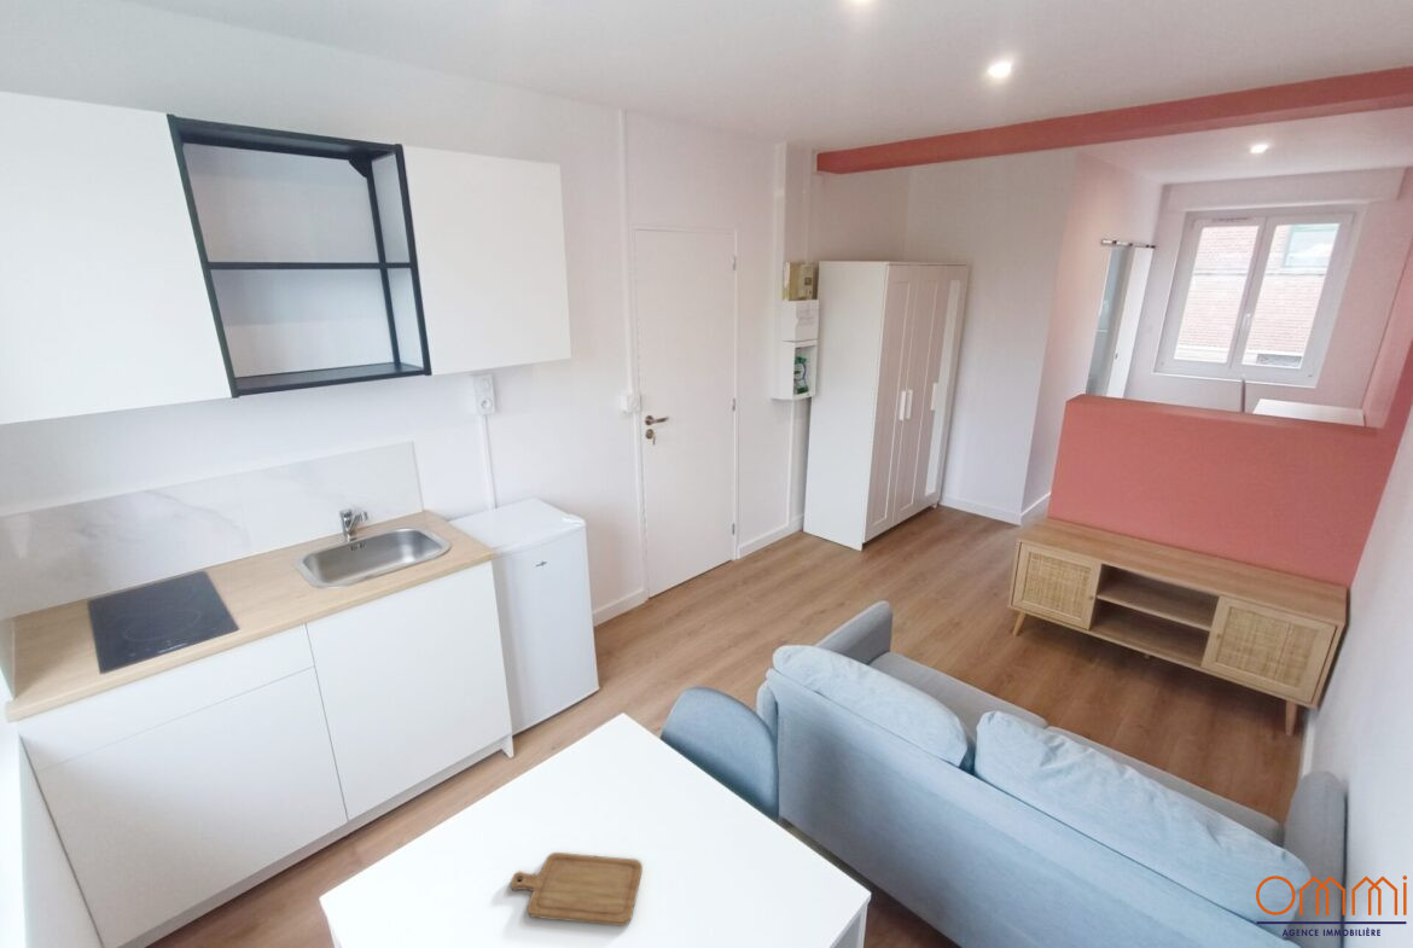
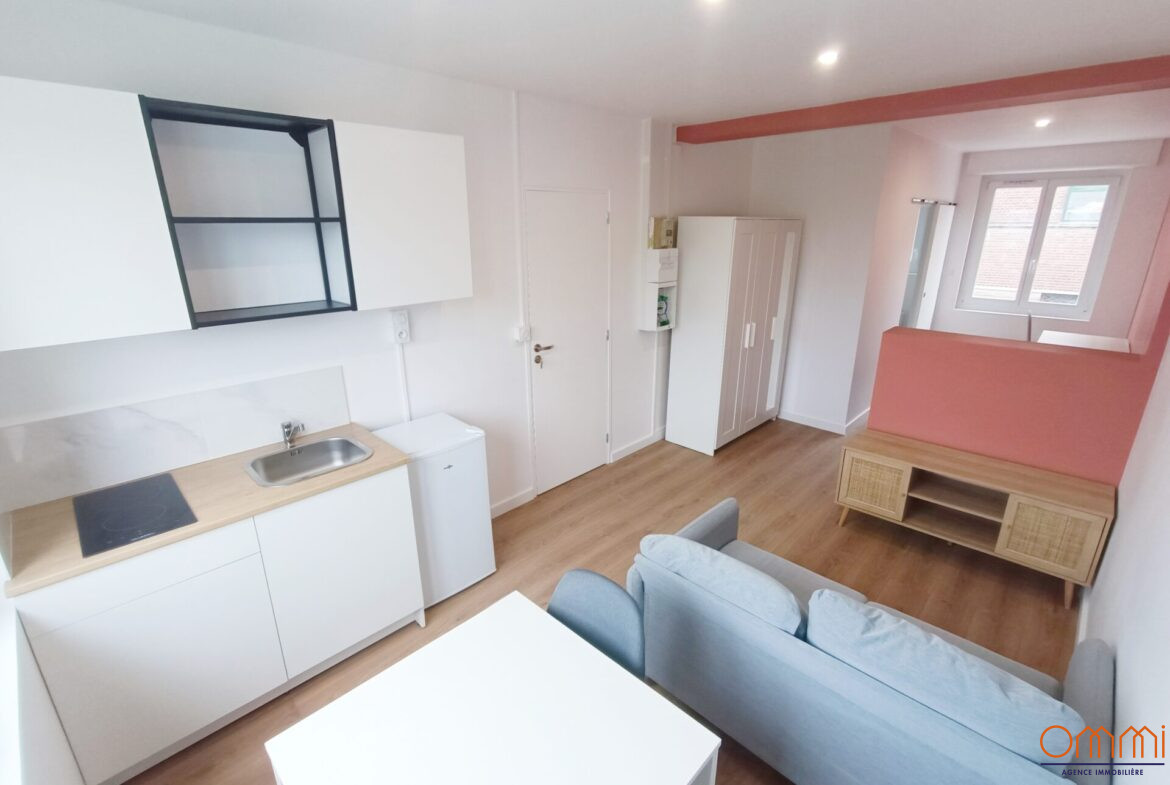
- chopping board [510,851,644,927]
